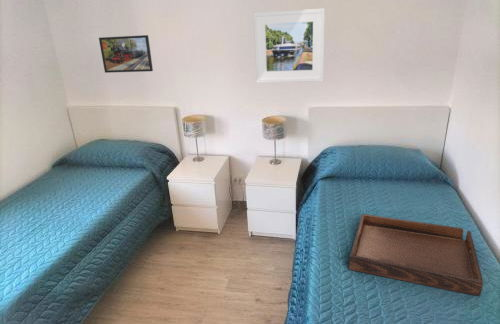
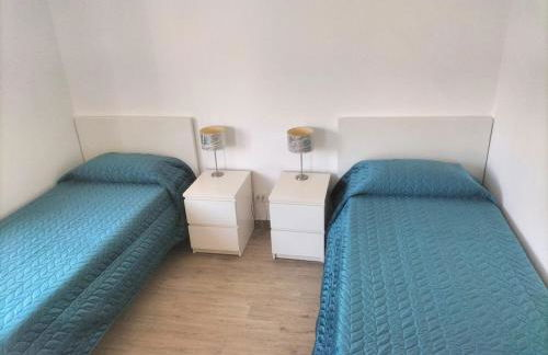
- serving tray [348,213,484,297]
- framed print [98,34,154,74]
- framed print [253,8,326,84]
